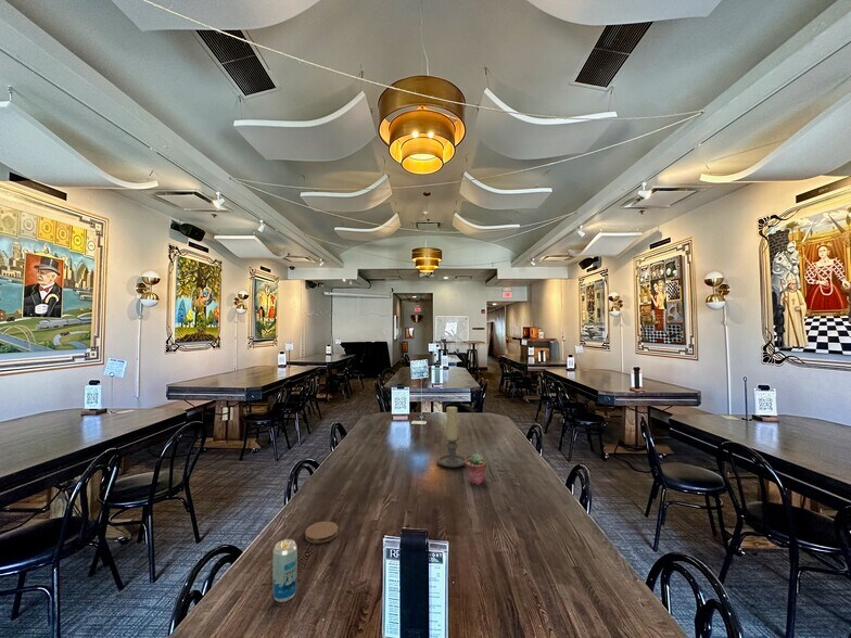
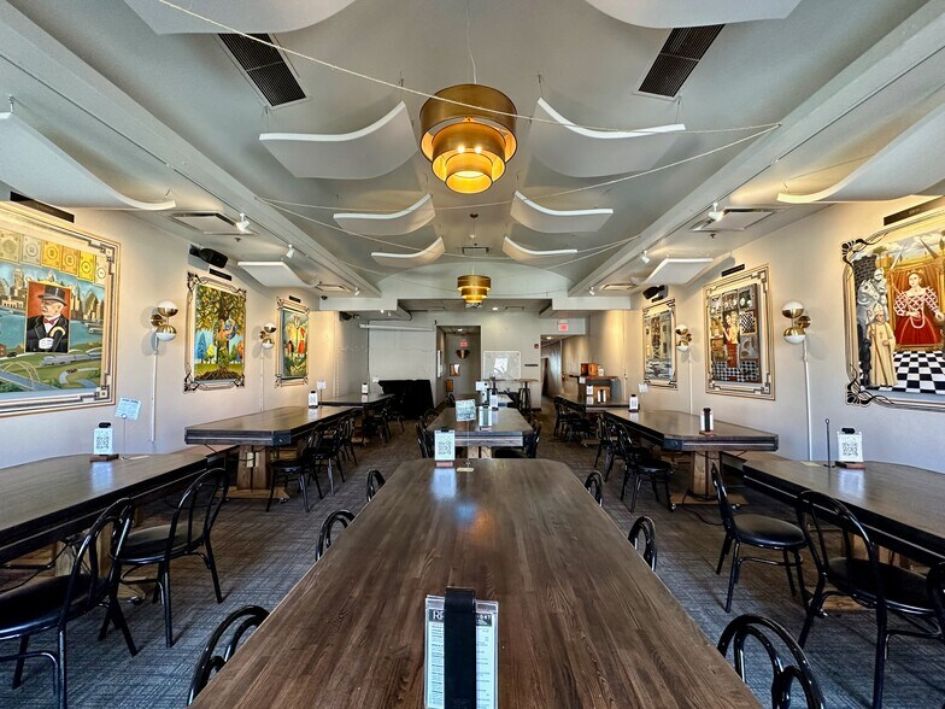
- coaster [304,521,339,545]
- potted succulent [465,452,487,486]
- candle holder [435,406,472,469]
- beverage can [271,538,299,603]
